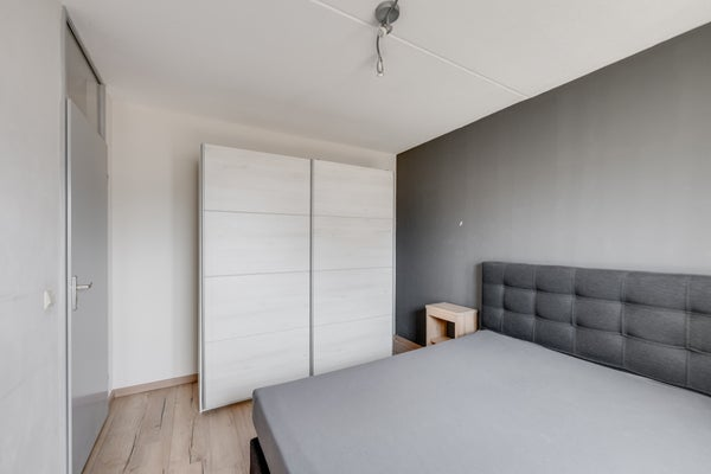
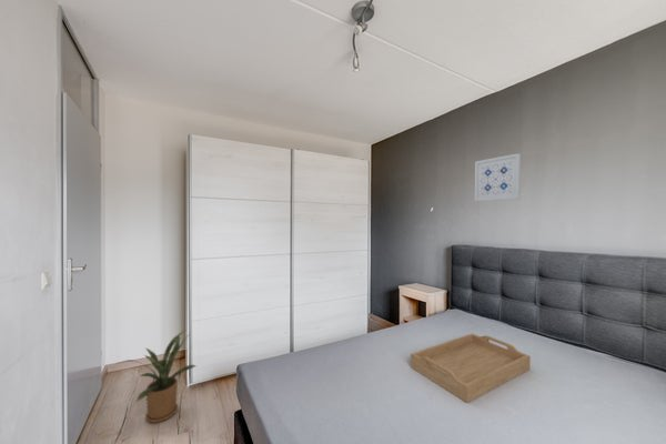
+ wall art [474,152,522,202]
+ house plant [115,329,198,424]
+ serving tray [410,333,532,404]
